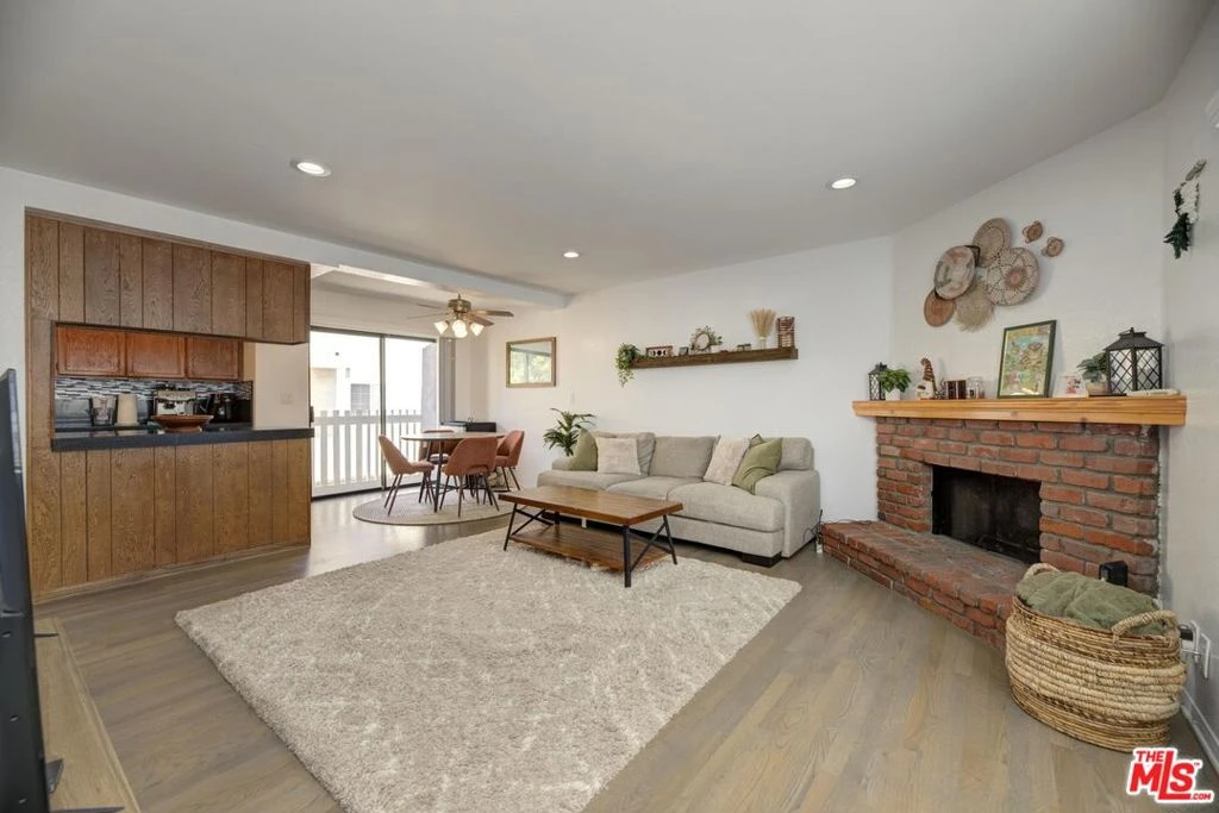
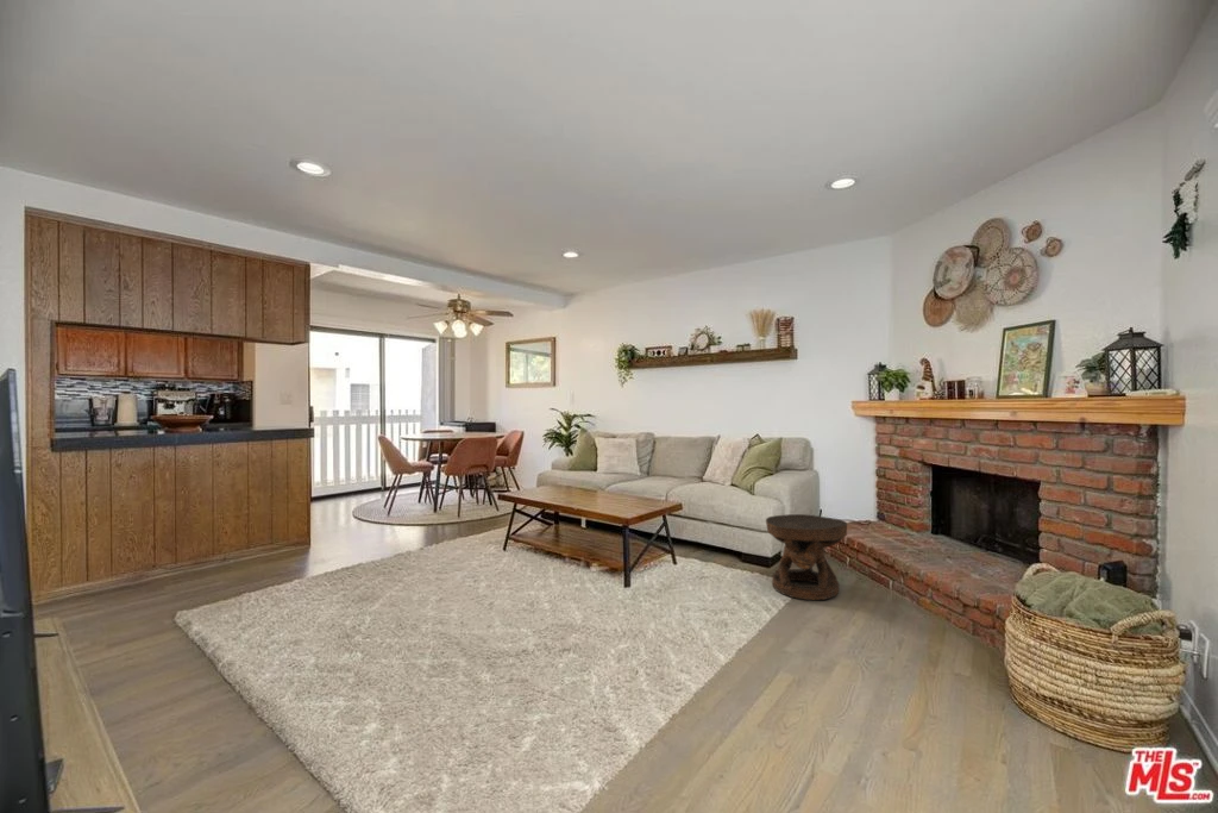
+ side table [765,513,848,601]
